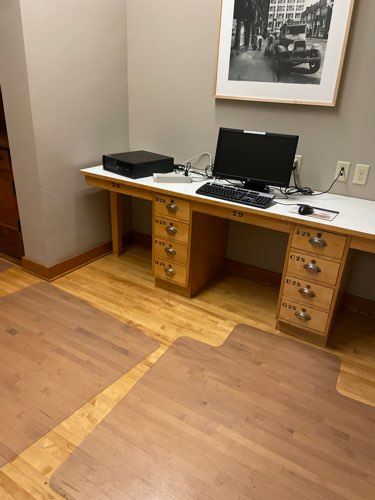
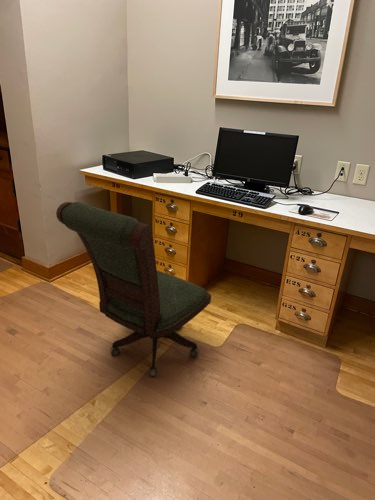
+ office chair [55,201,212,377]
